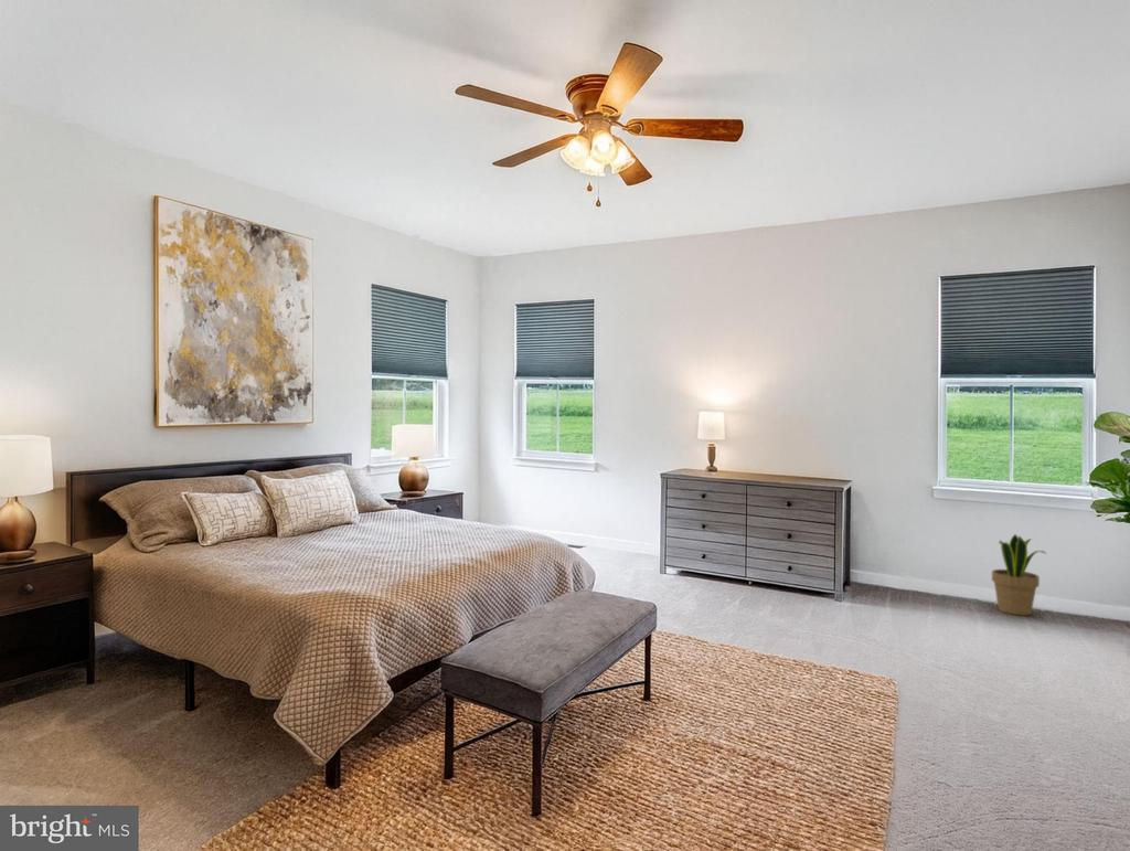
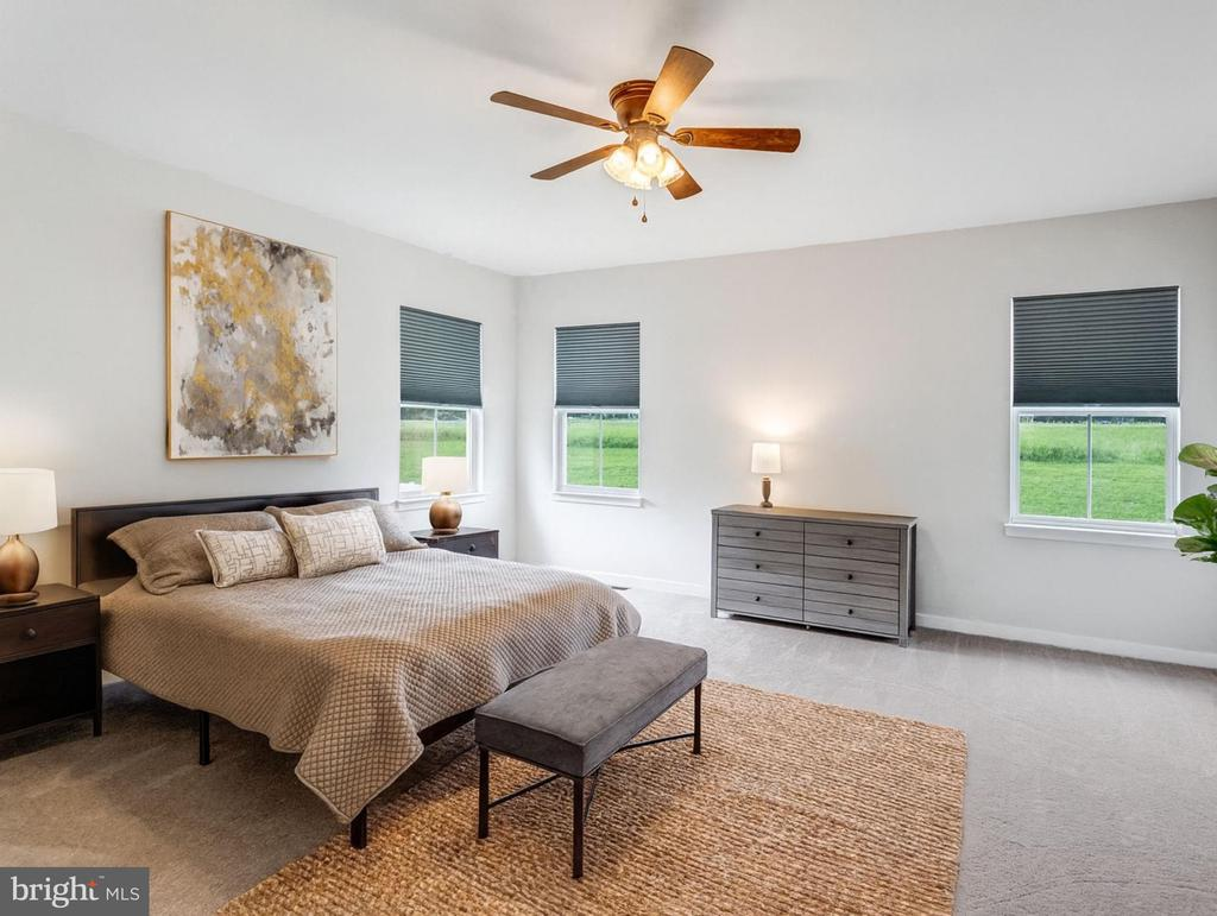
- potted plant [991,533,1047,617]
